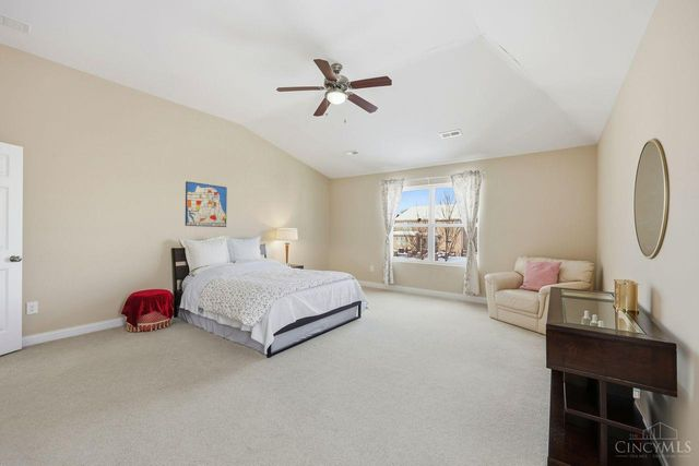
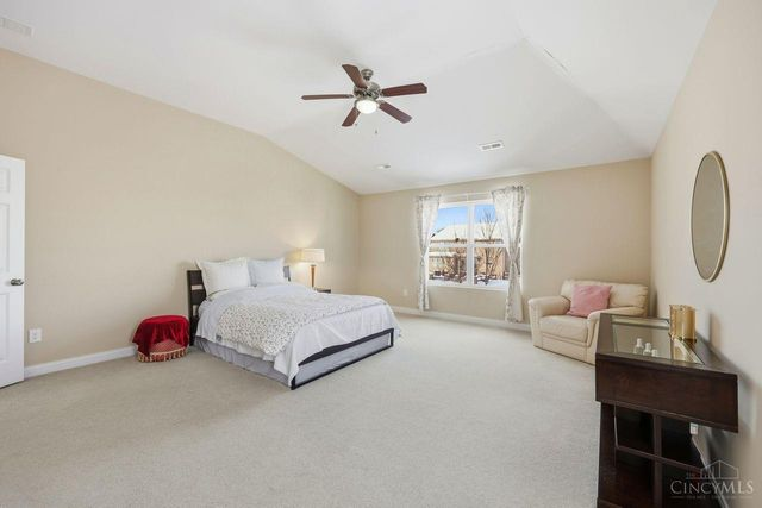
- wall art [185,180,228,228]
